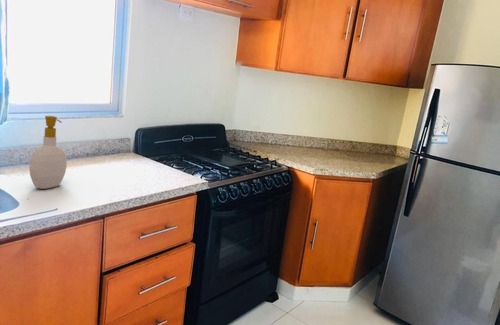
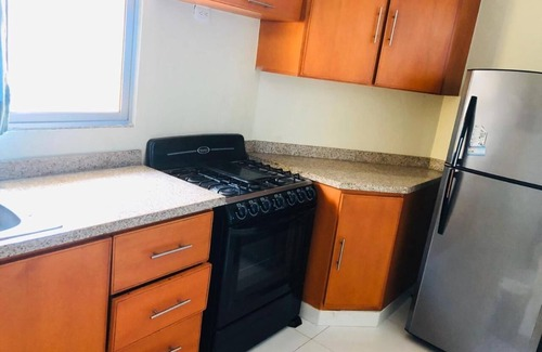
- soap bottle [28,115,68,190]
